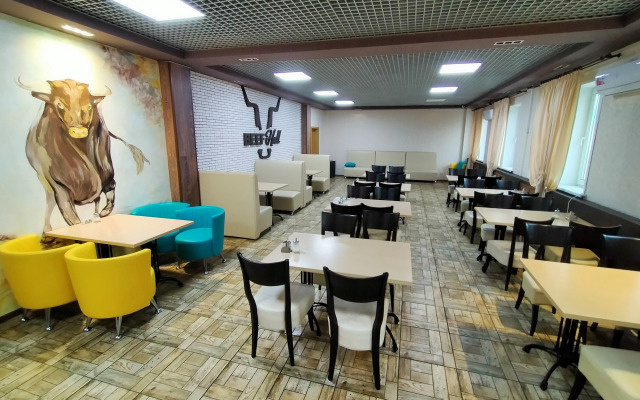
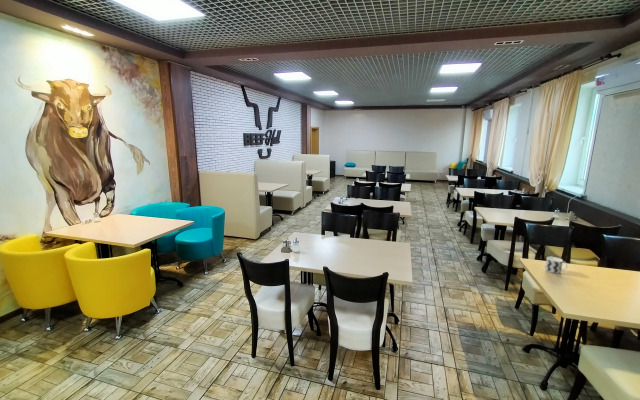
+ cup [544,256,569,274]
